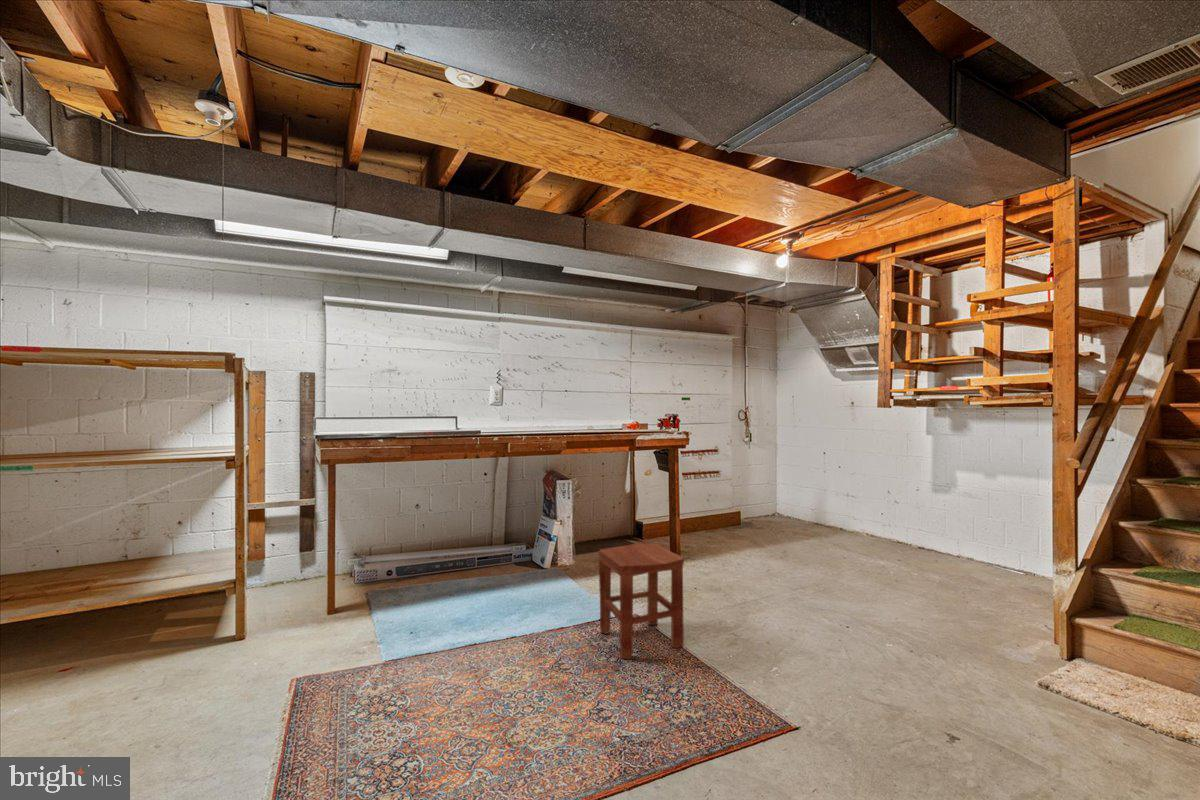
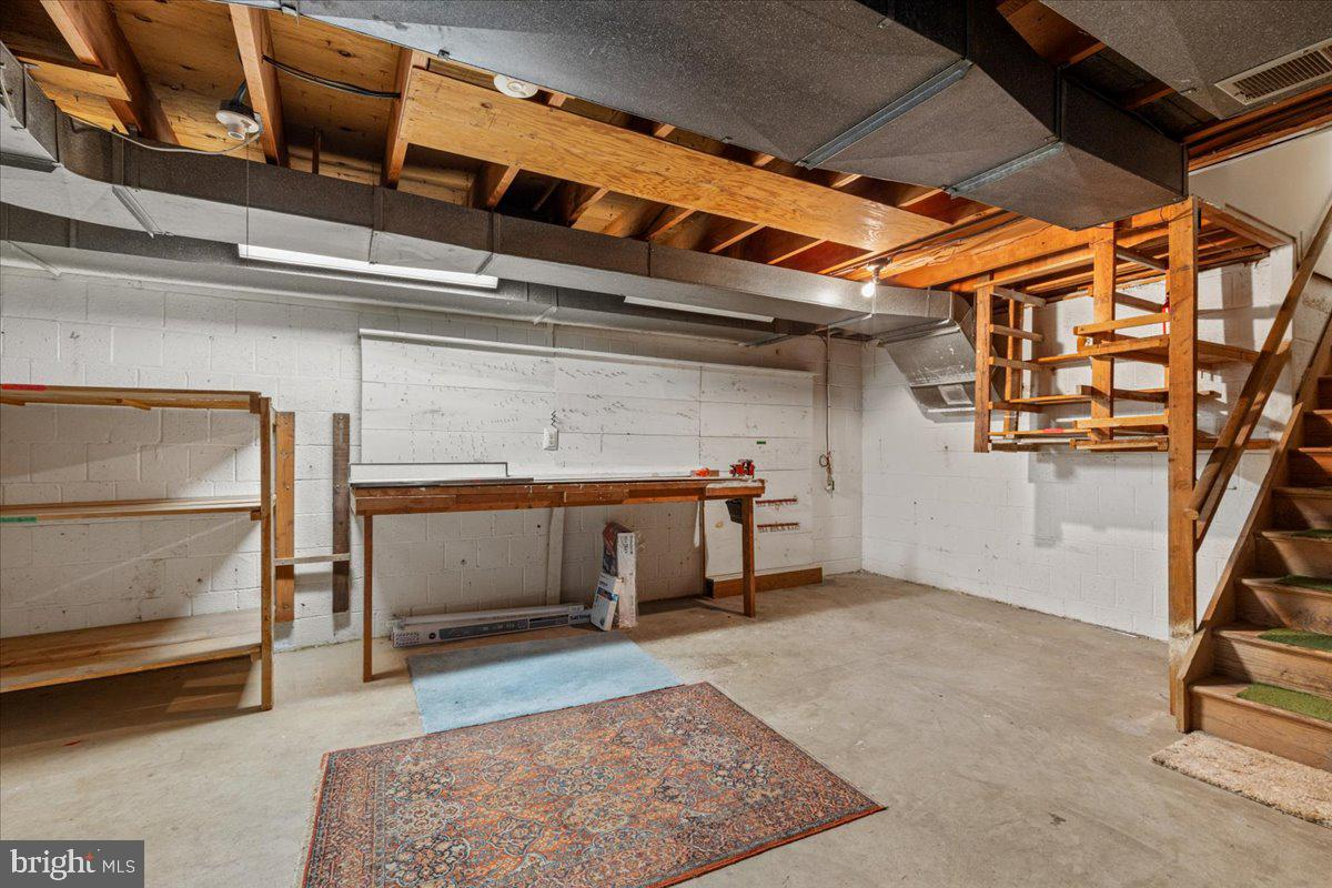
- stool [598,542,685,660]
